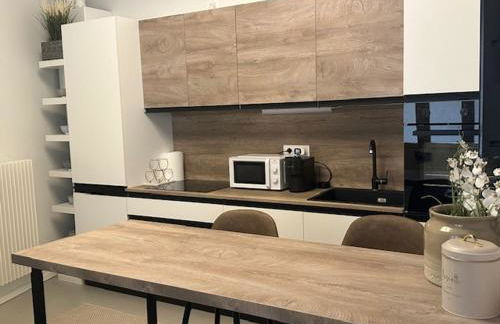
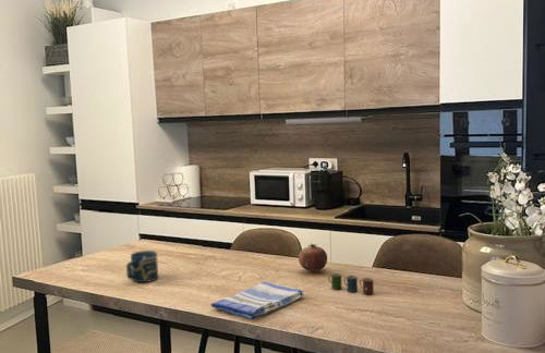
+ dish towel [210,281,305,320]
+ fruit [298,243,328,272]
+ cup [327,272,375,295]
+ cup [125,249,159,283]
